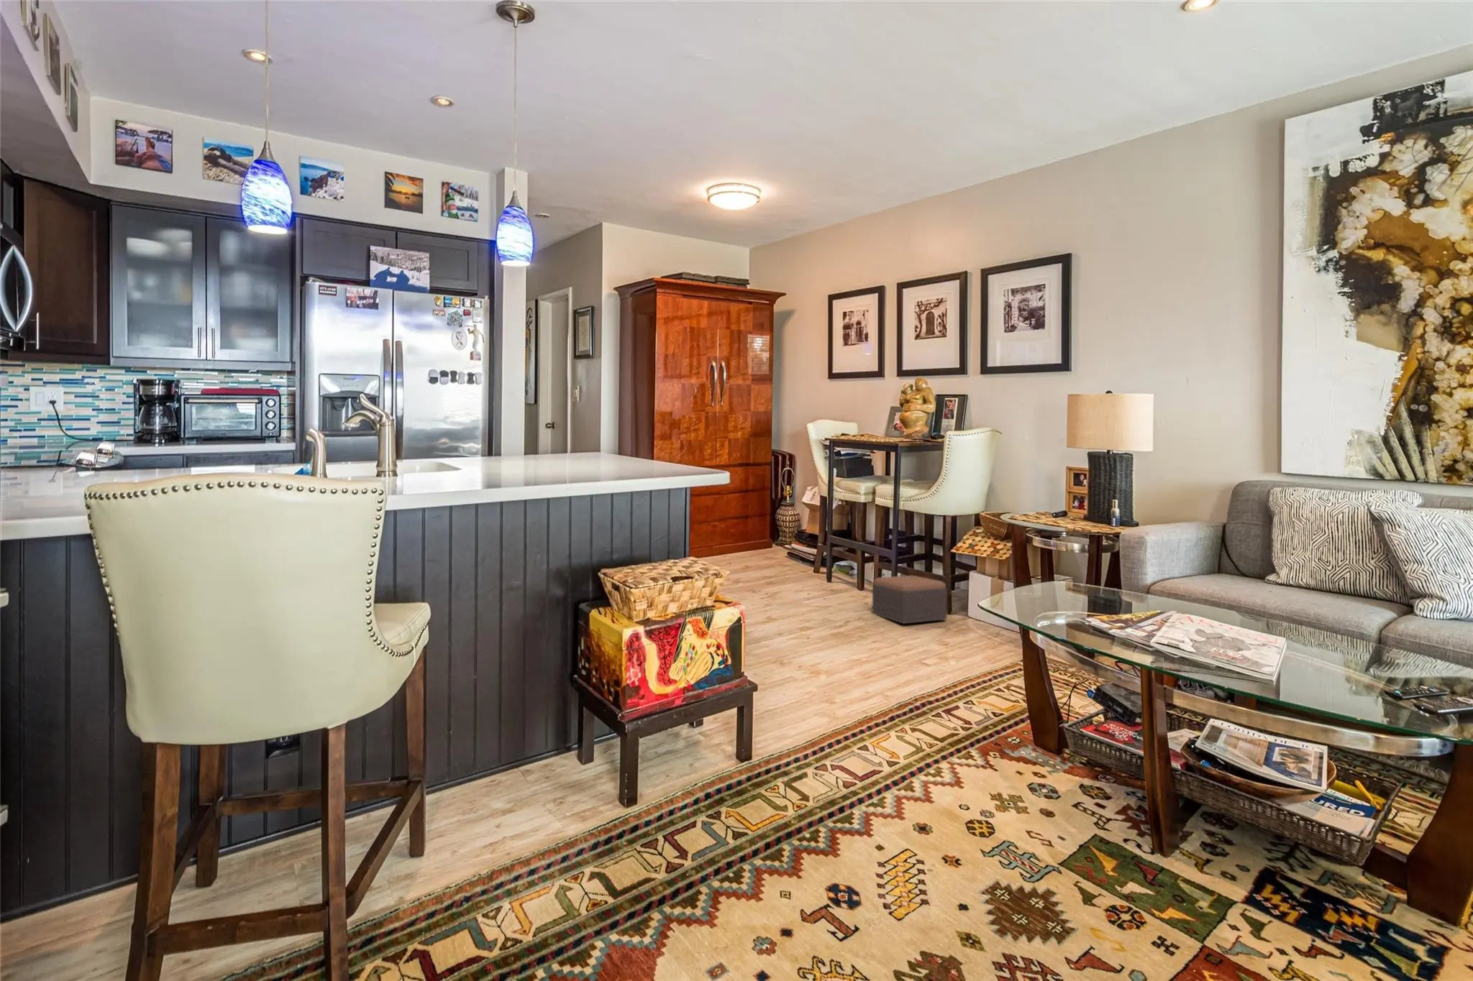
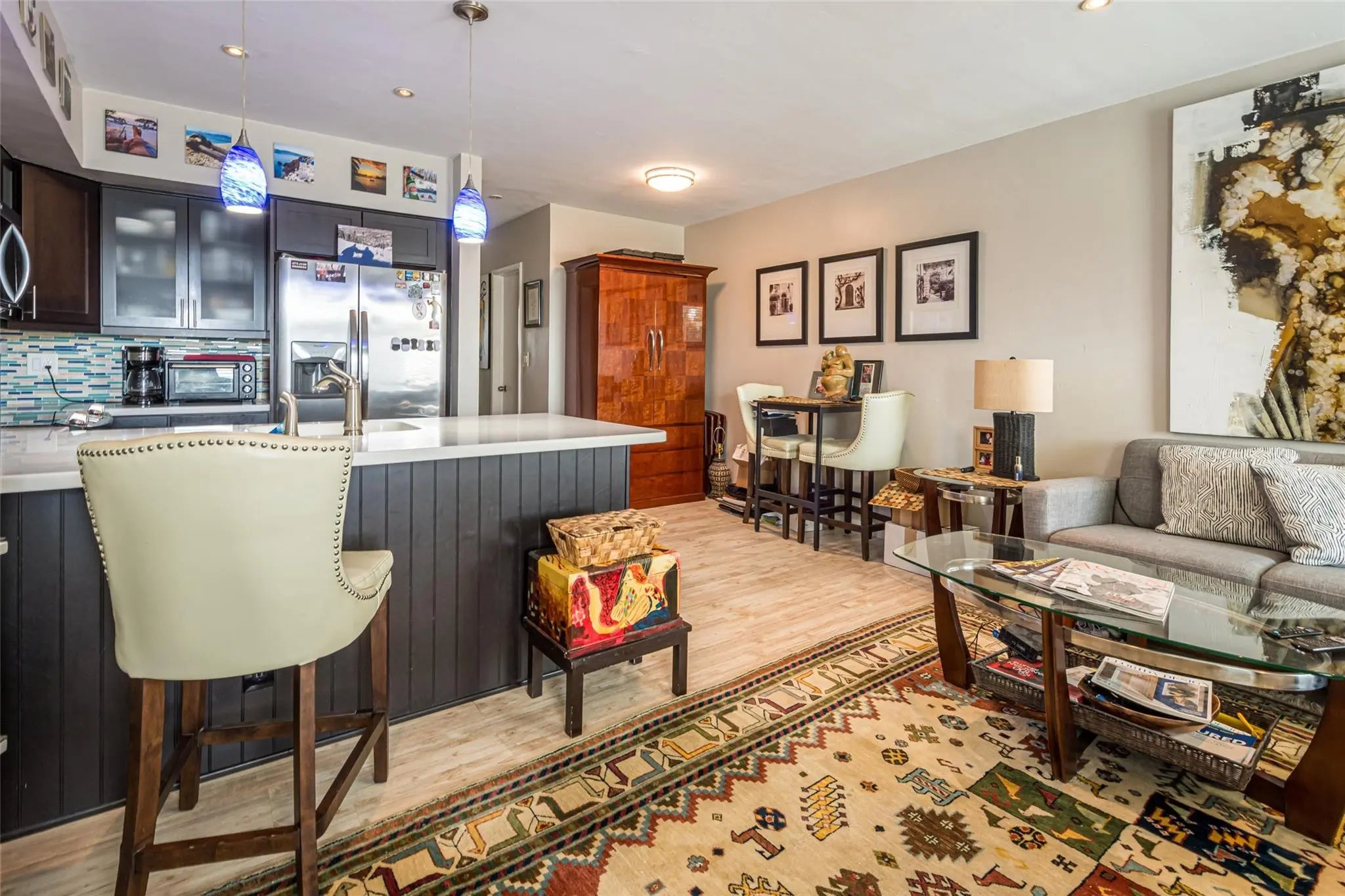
- footstool [872,575,948,624]
